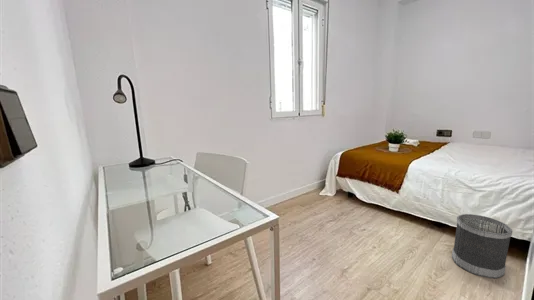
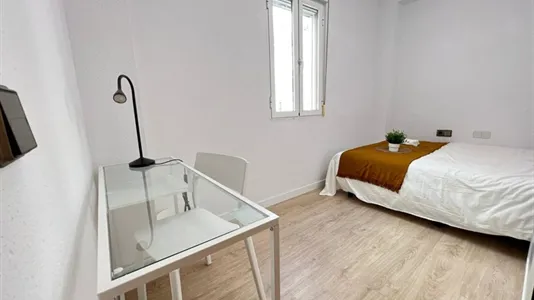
- wastebasket [451,213,514,280]
